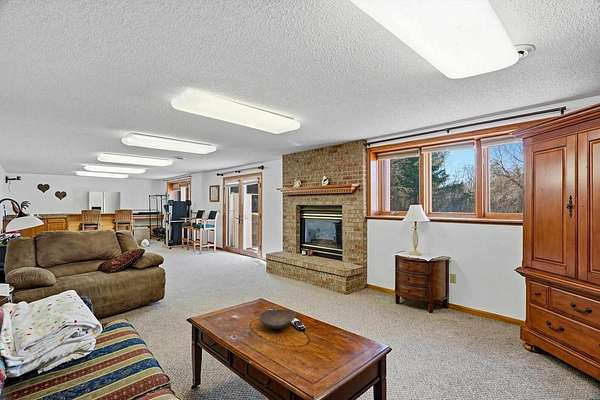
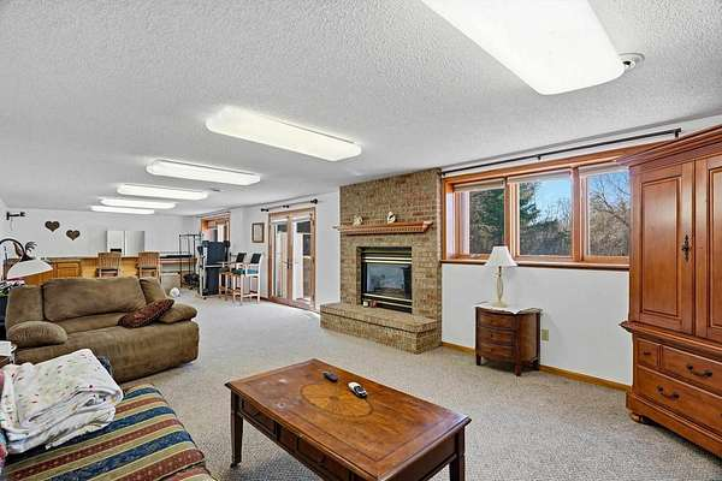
- decorative bowl [258,308,297,330]
